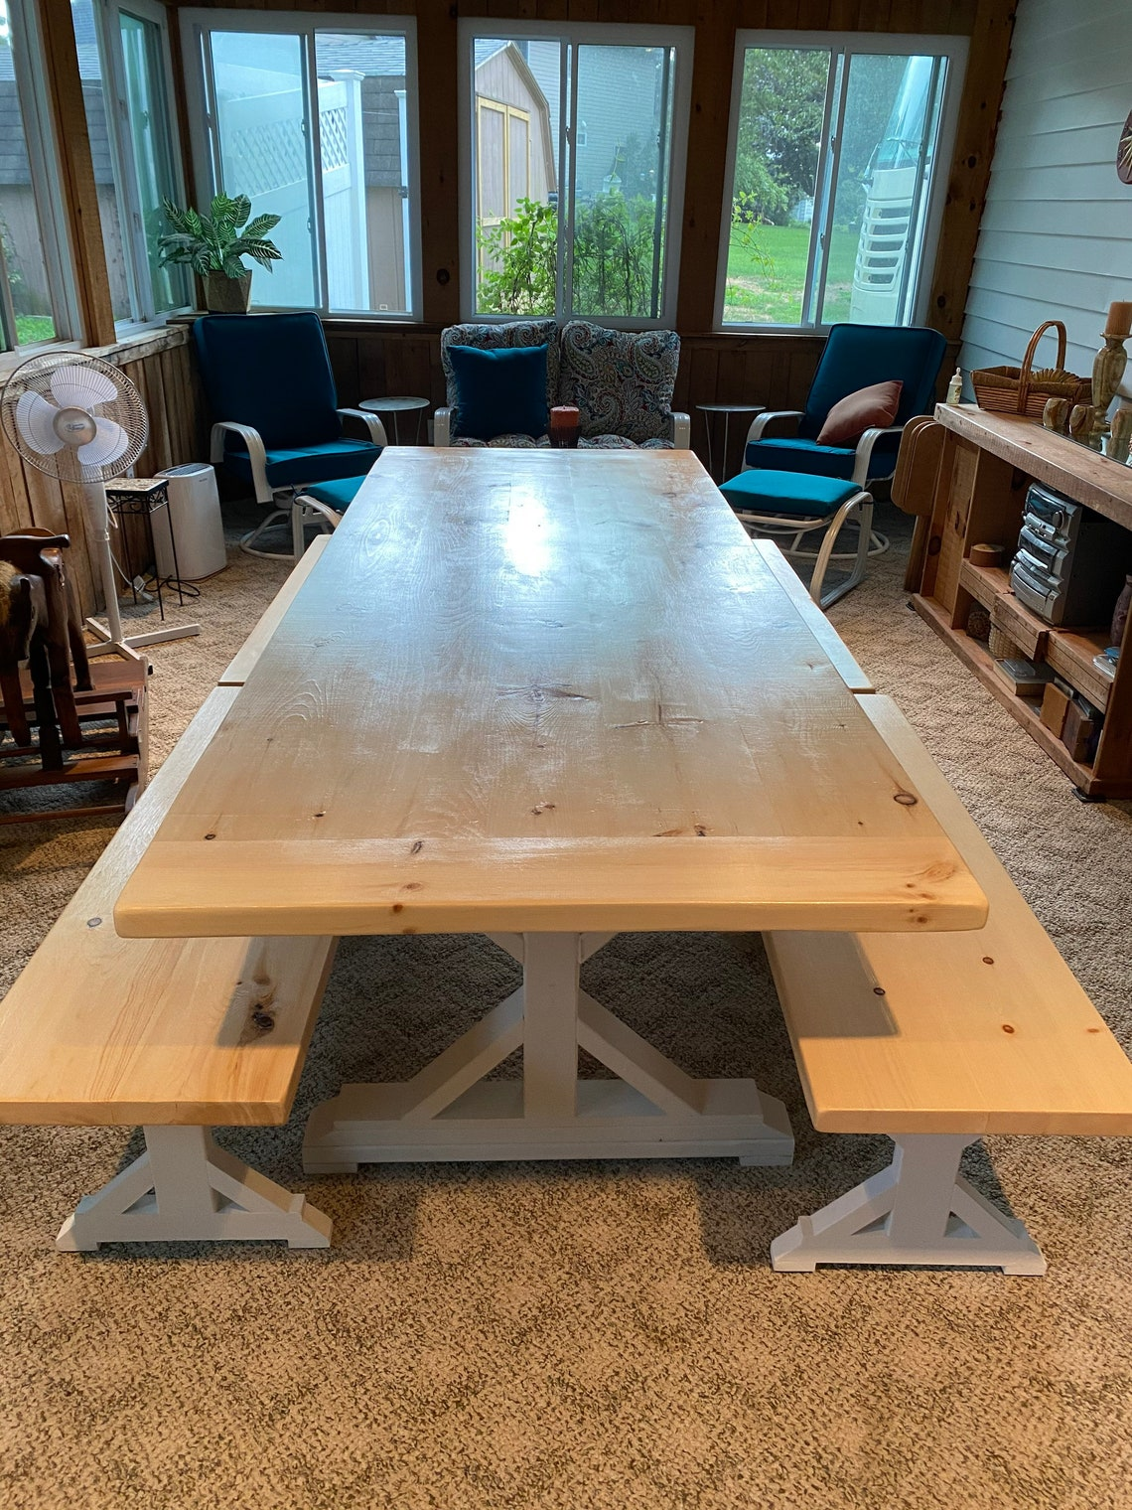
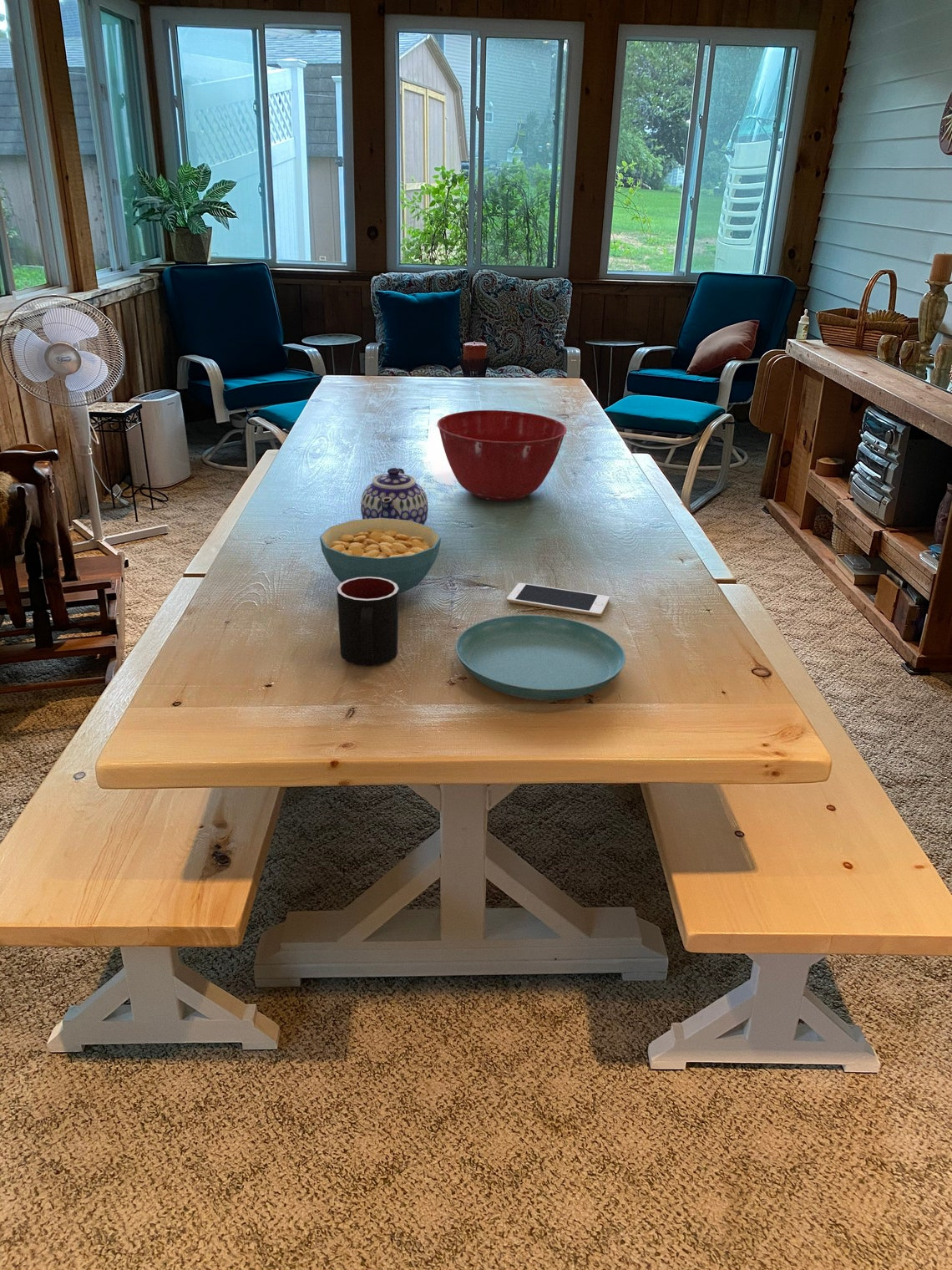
+ cereal bowl [319,518,442,594]
+ mug [336,577,400,667]
+ saucer [455,614,626,701]
+ teapot [360,467,428,525]
+ cell phone [506,582,610,617]
+ mixing bowl [436,409,568,501]
